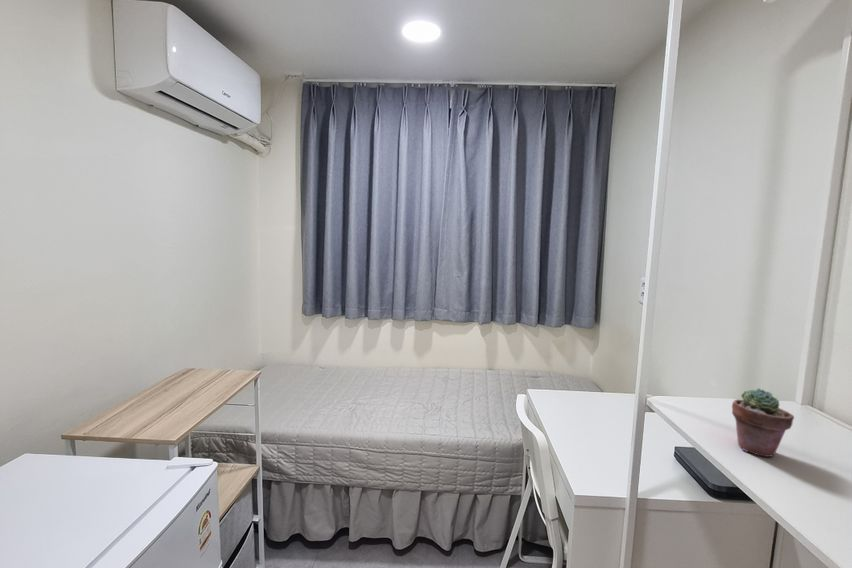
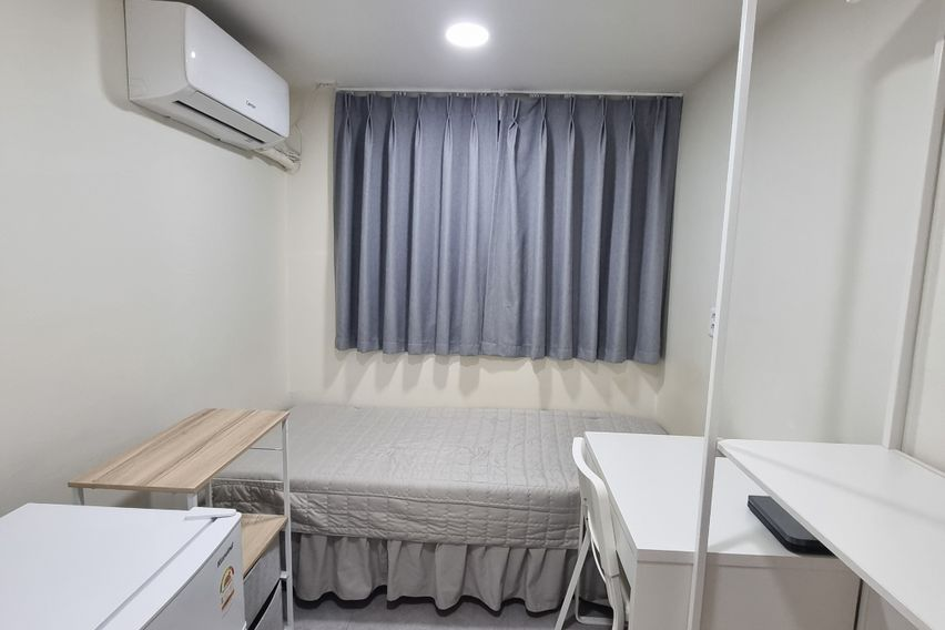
- potted succulent [731,387,795,458]
